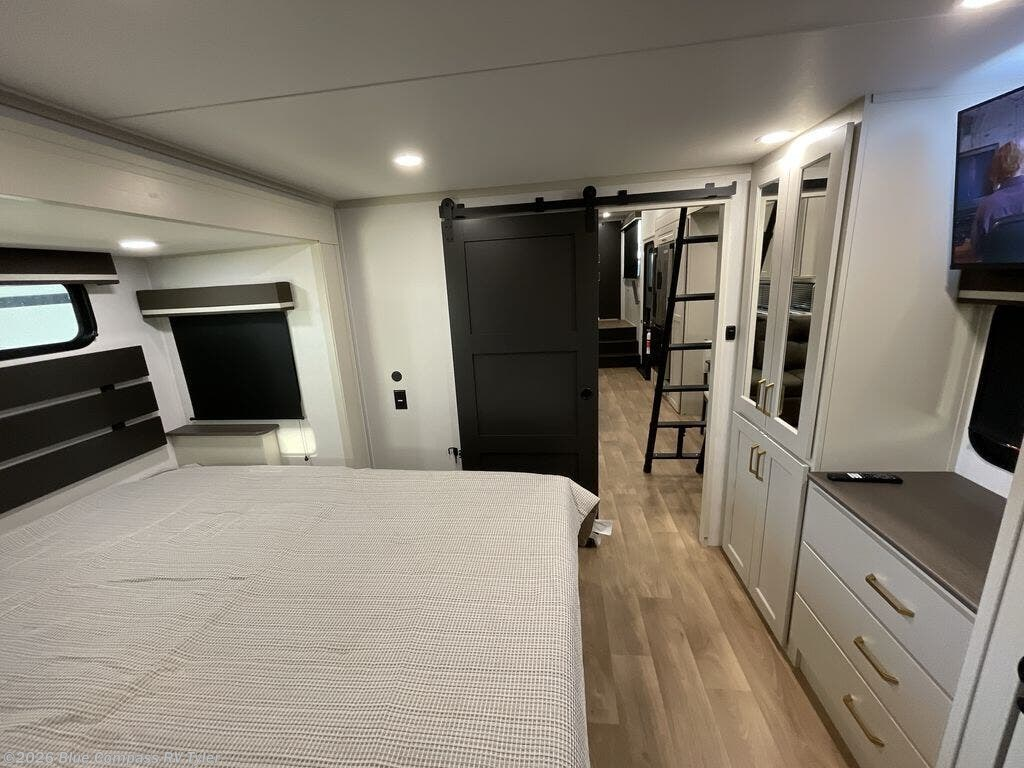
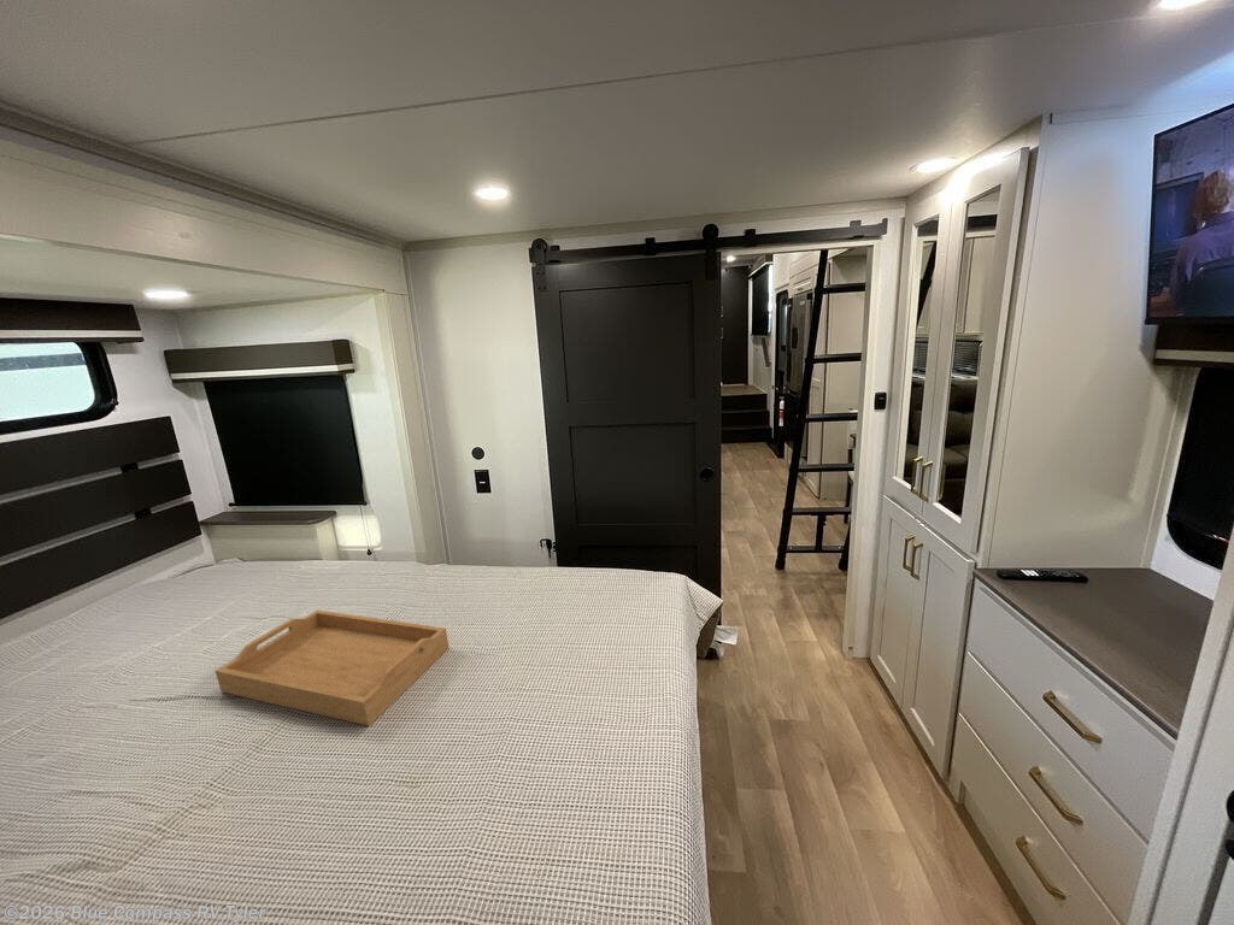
+ serving tray [215,609,451,727]
